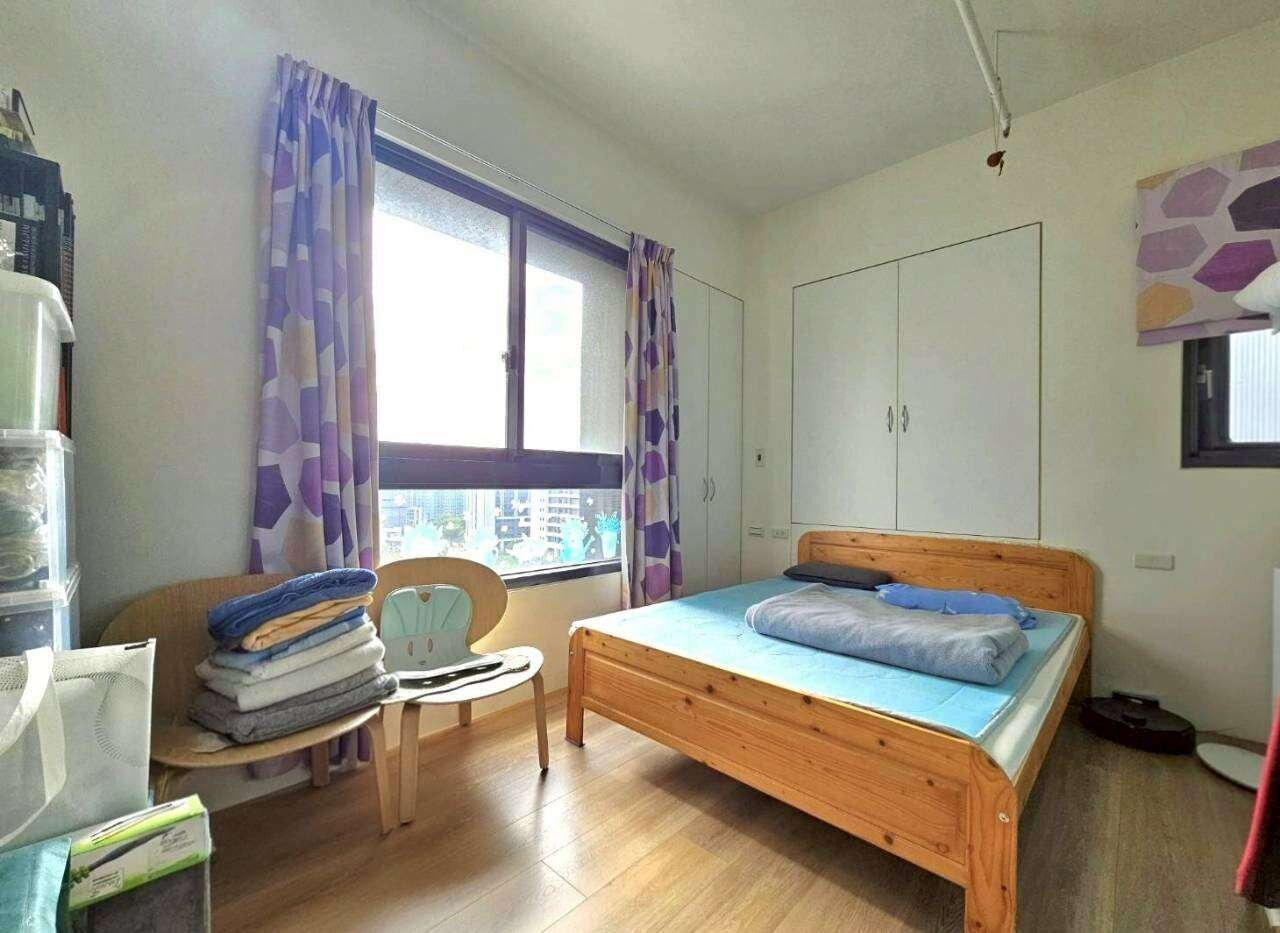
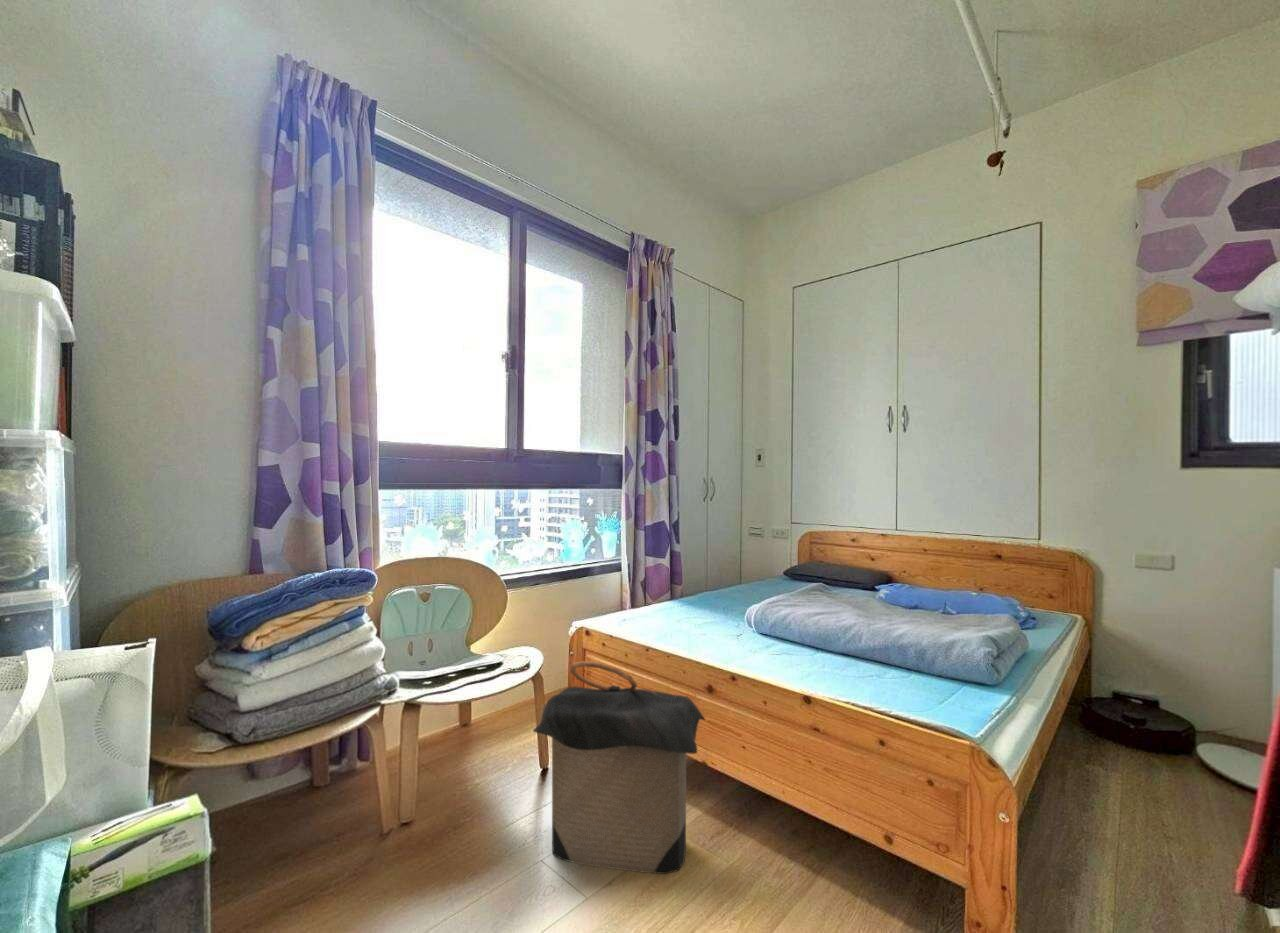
+ laundry hamper [532,660,707,875]
